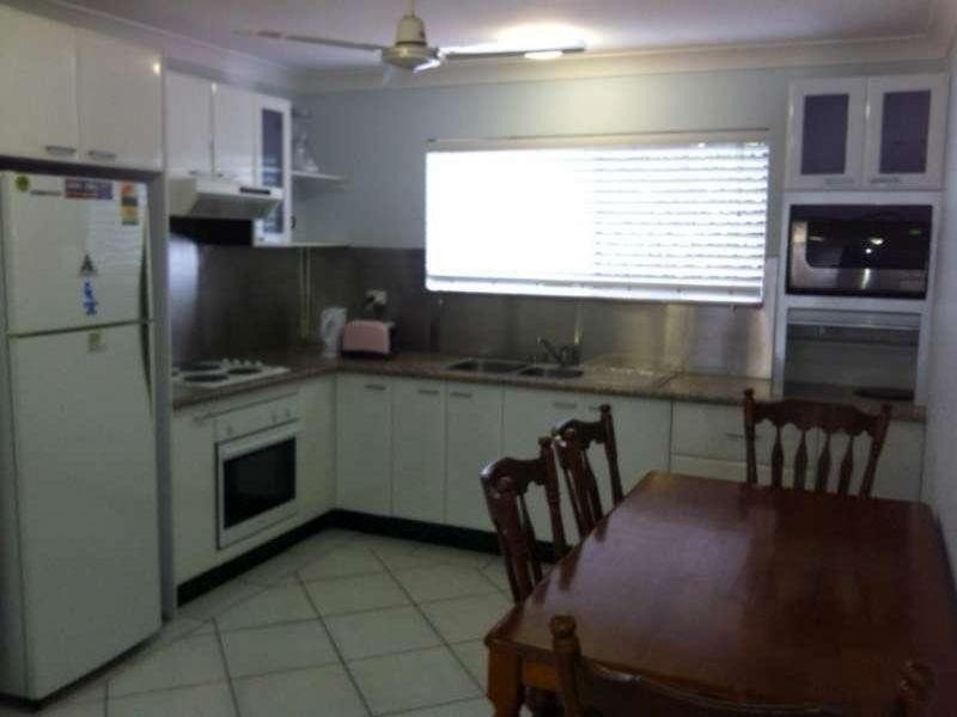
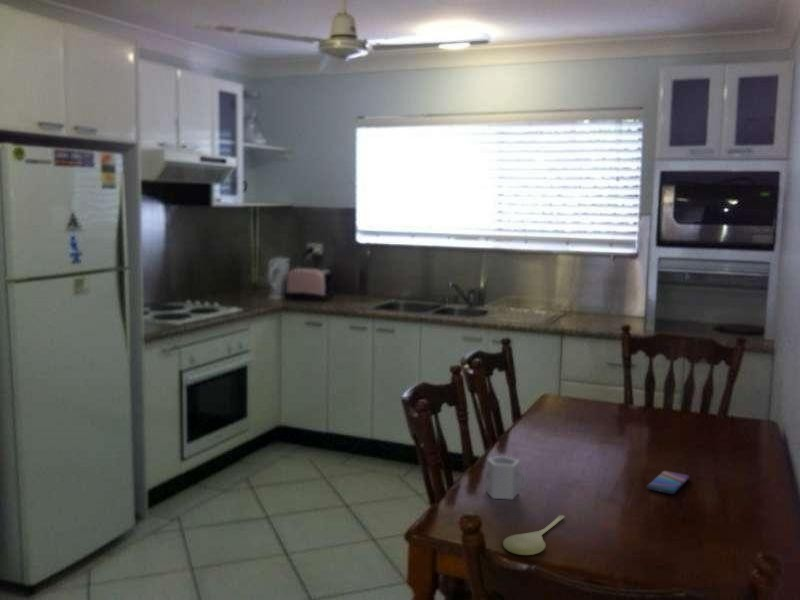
+ smartphone [646,470,691,495]
+ spoon [502,514,566,556]
+ cup [485,455,527,501]
